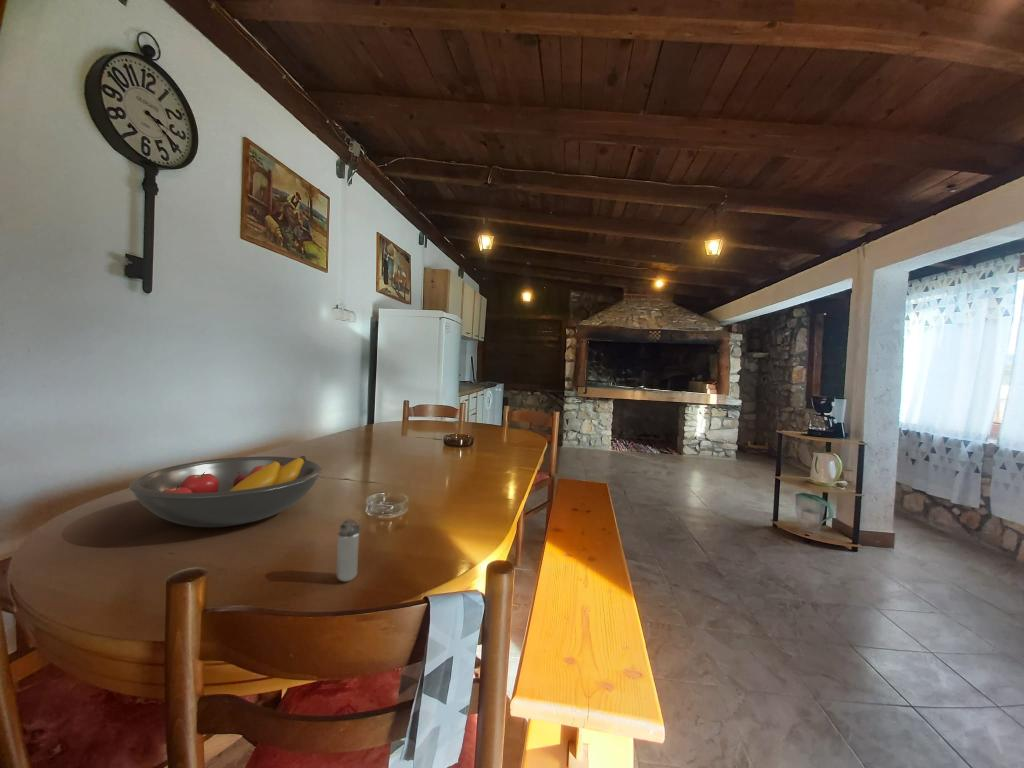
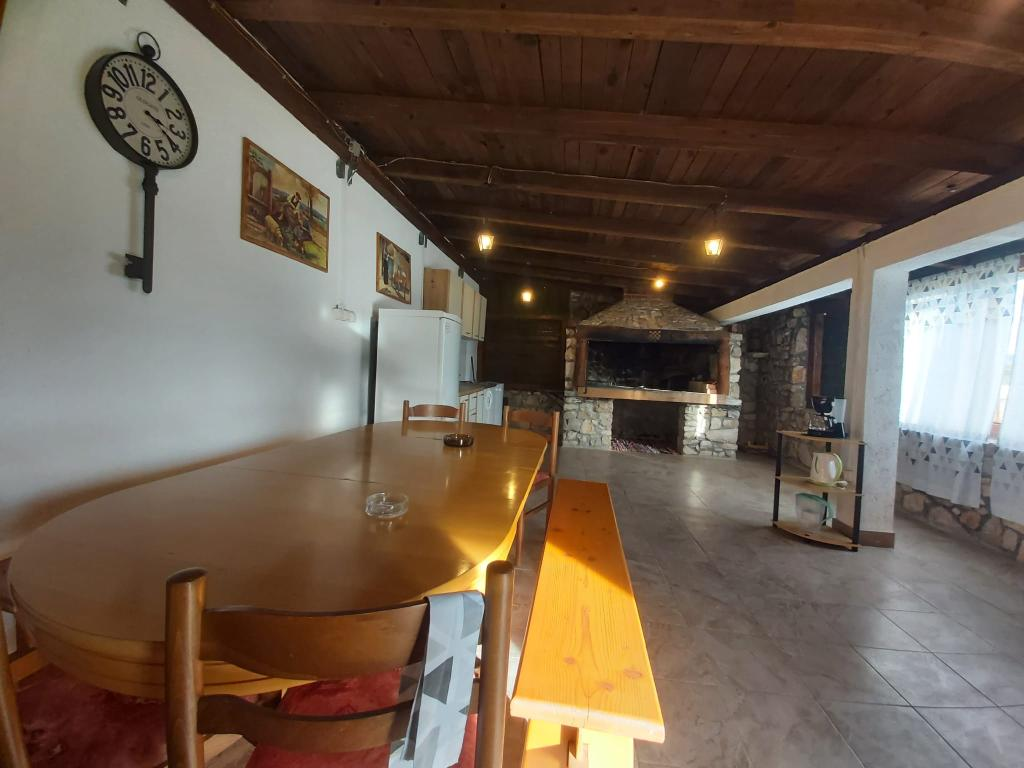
- fruit bowl [128,455,323,528]
- shaker [335,519,362,583]
